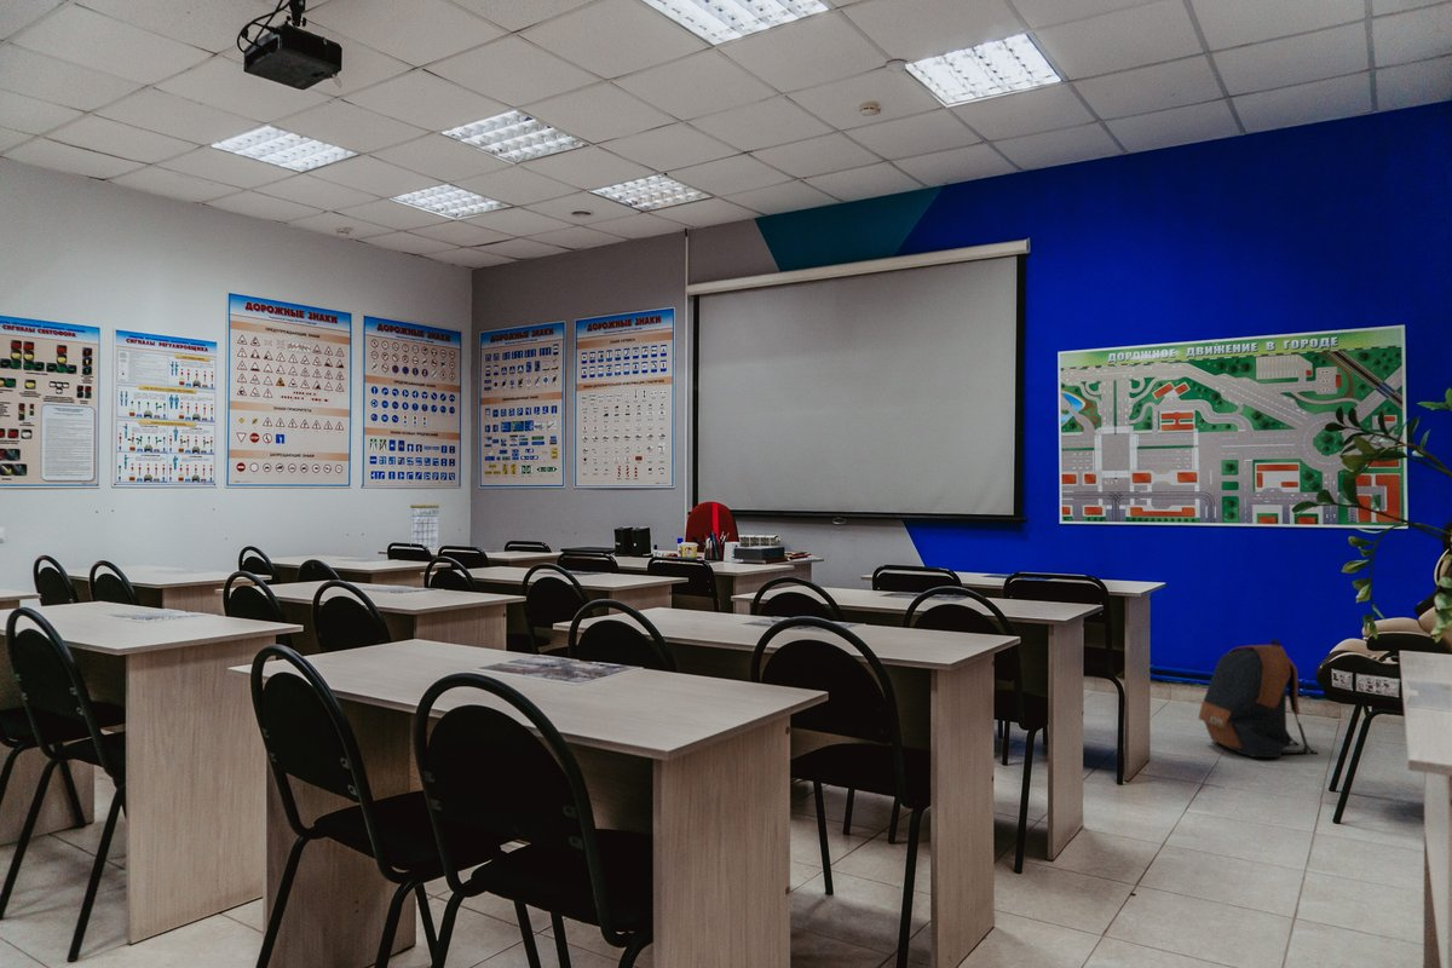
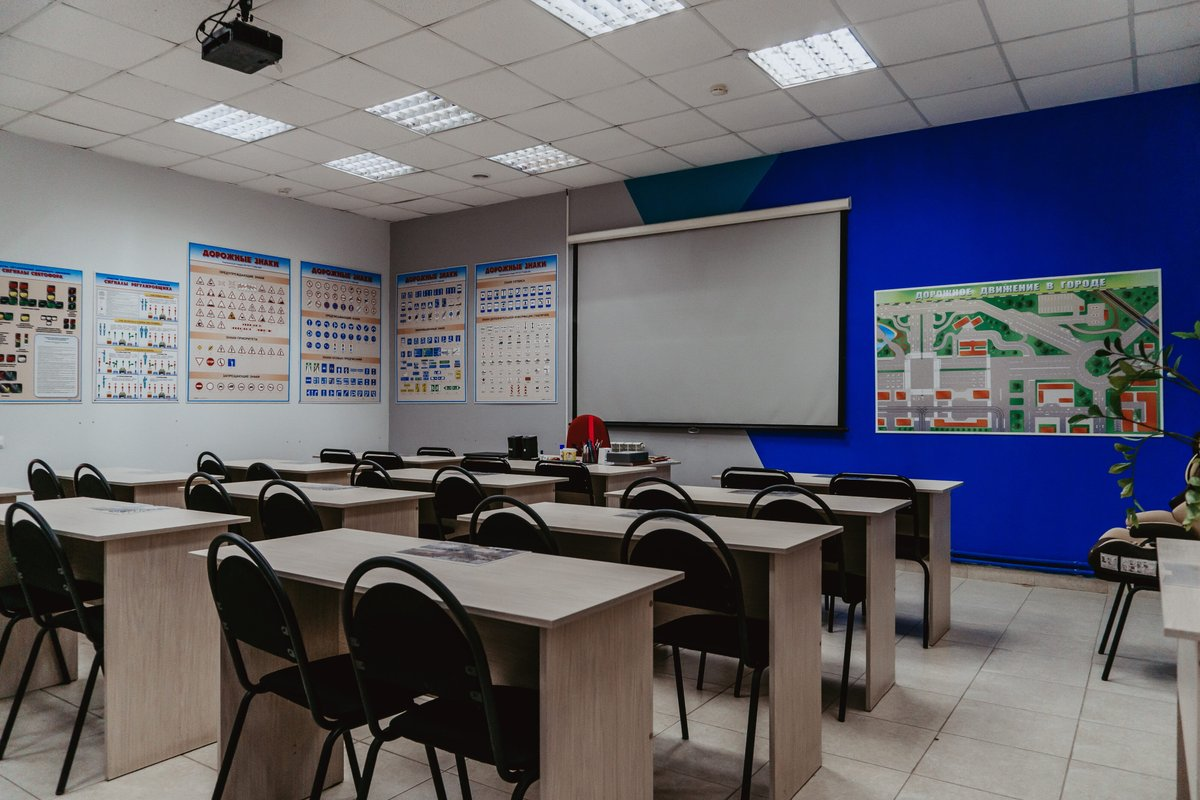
- backpack [1198,638,1320,759]
- calendar [409,494,440,551]
